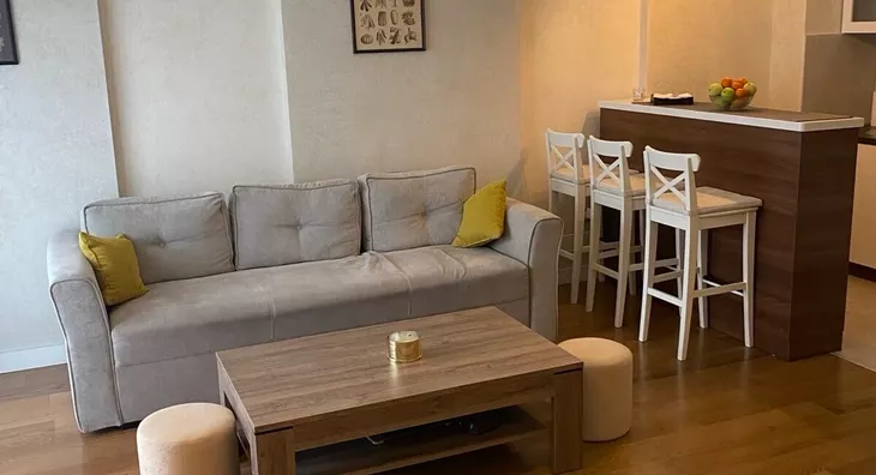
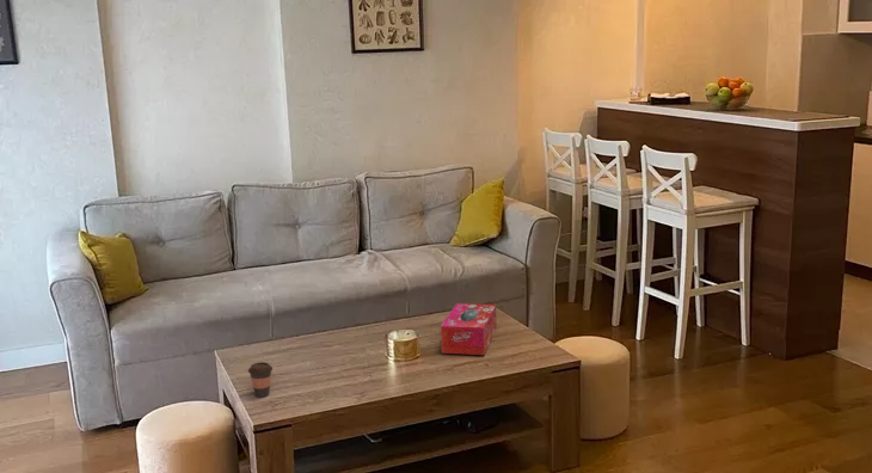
+ coffee cup [247,361,274,399]
+ tissue box [440,302,497,356]
